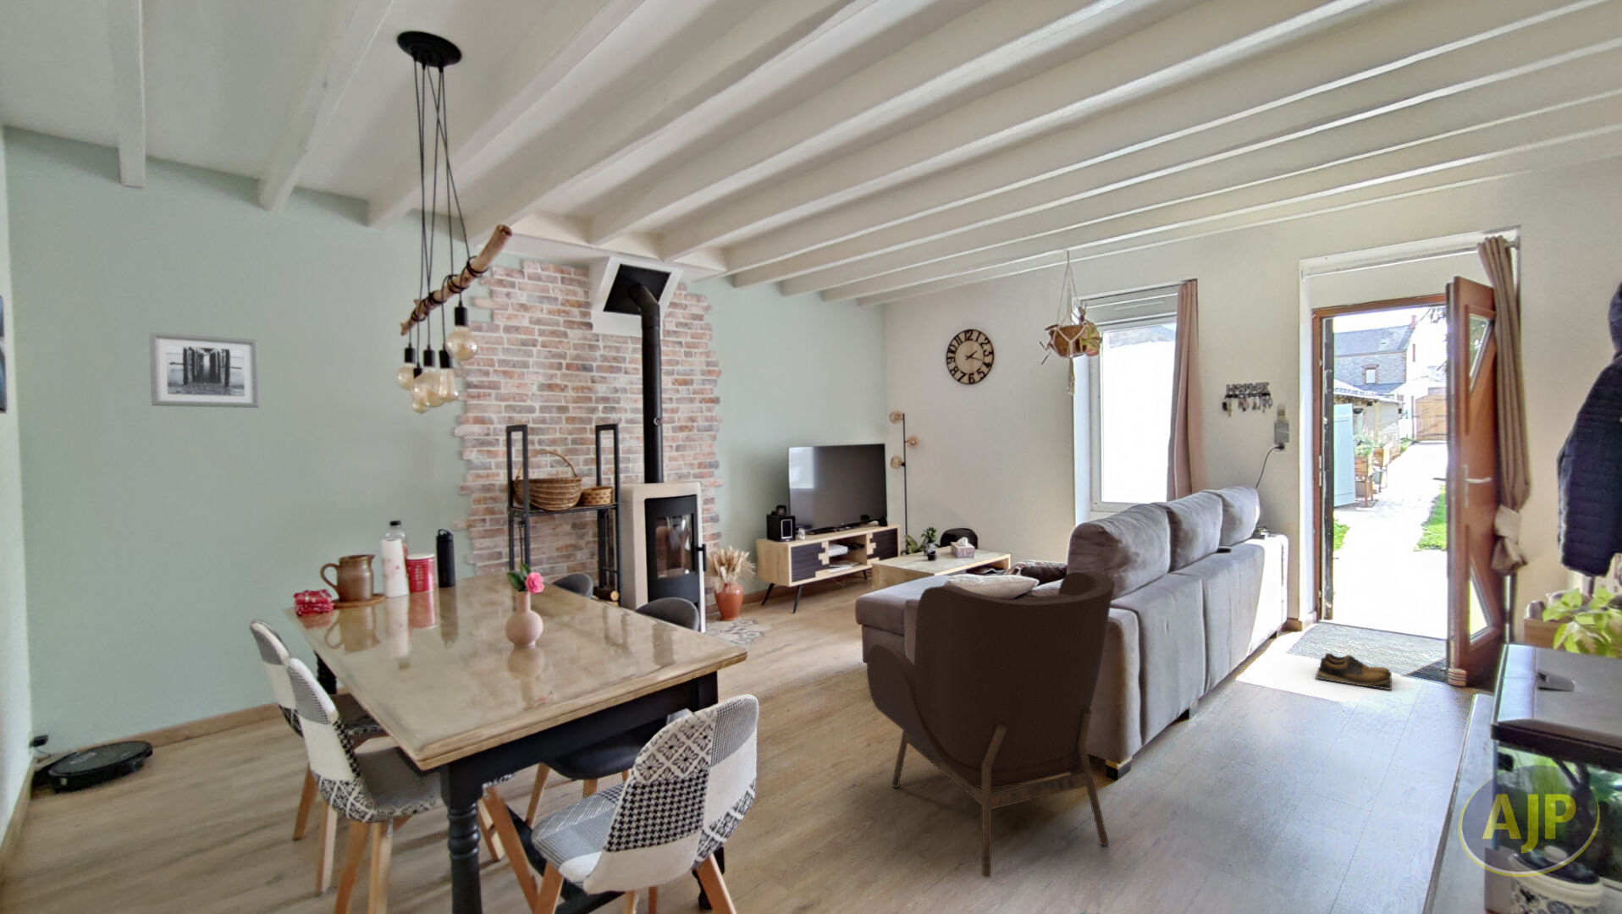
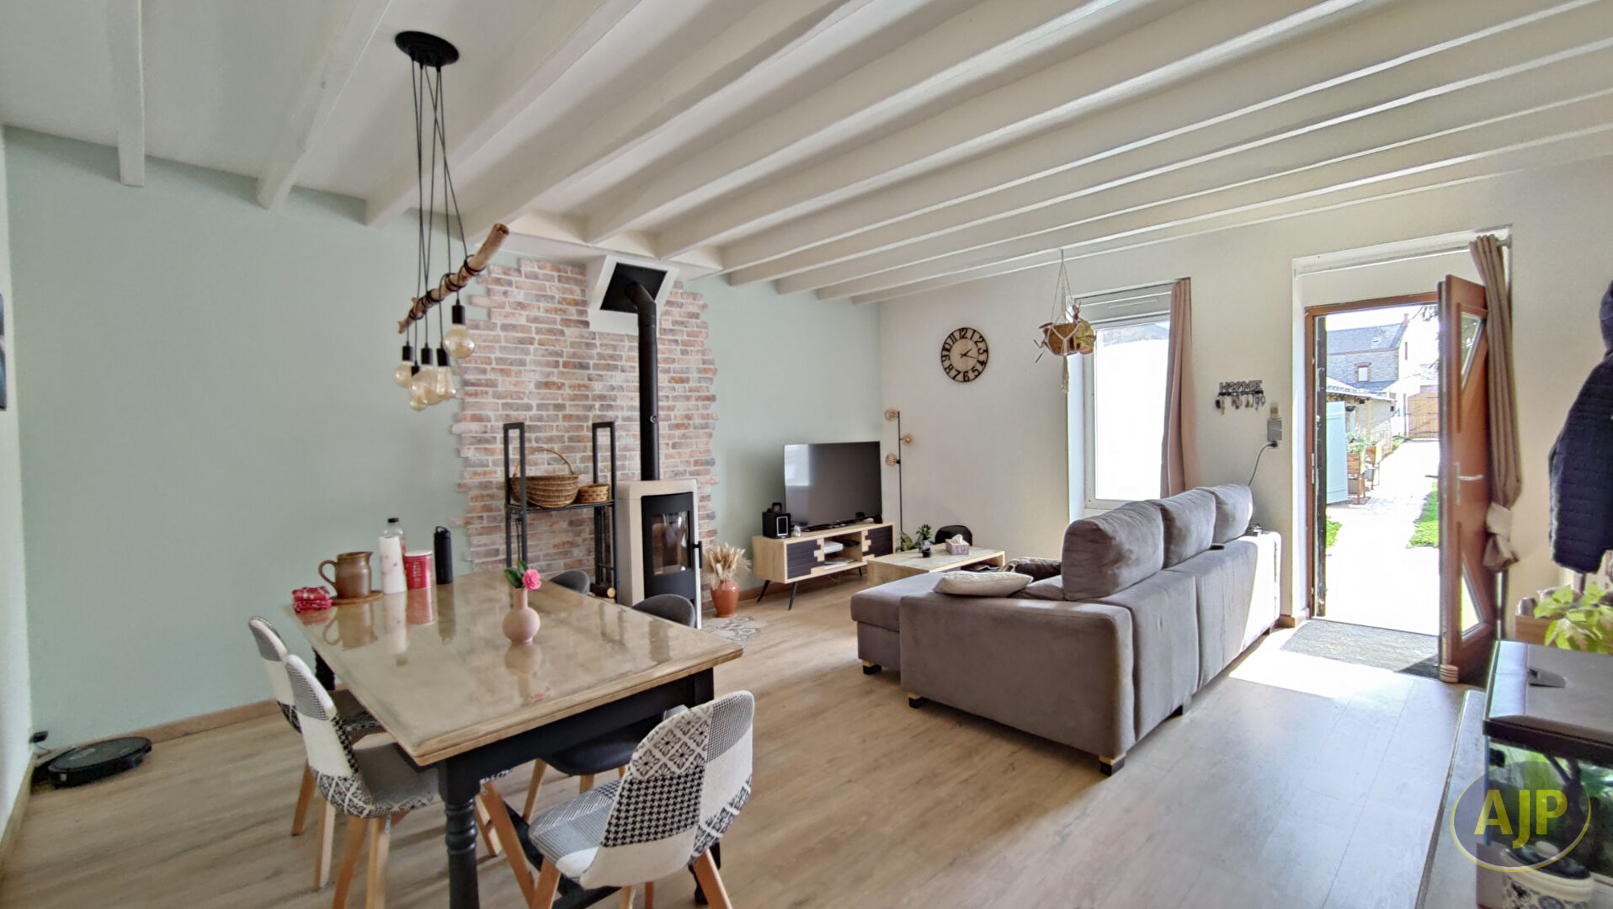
- shoes [1315,652,1393,691]
- wall art [148,331,261,409]
- armchair [866,570,1116,878]
